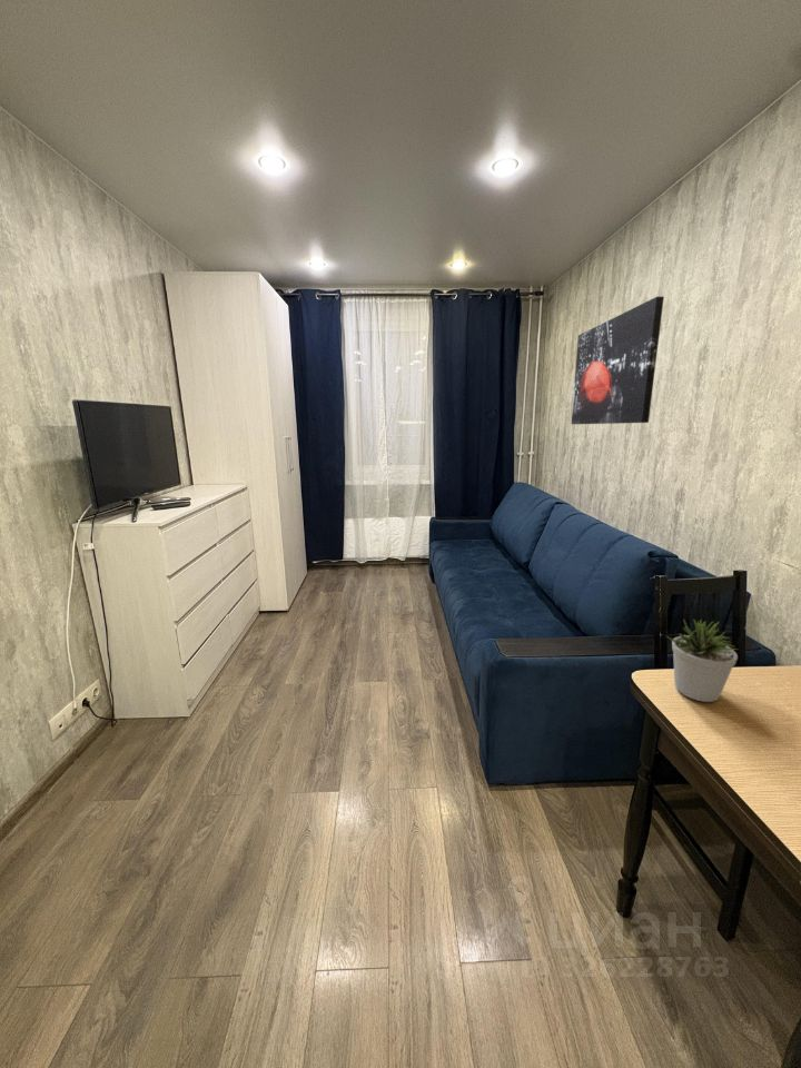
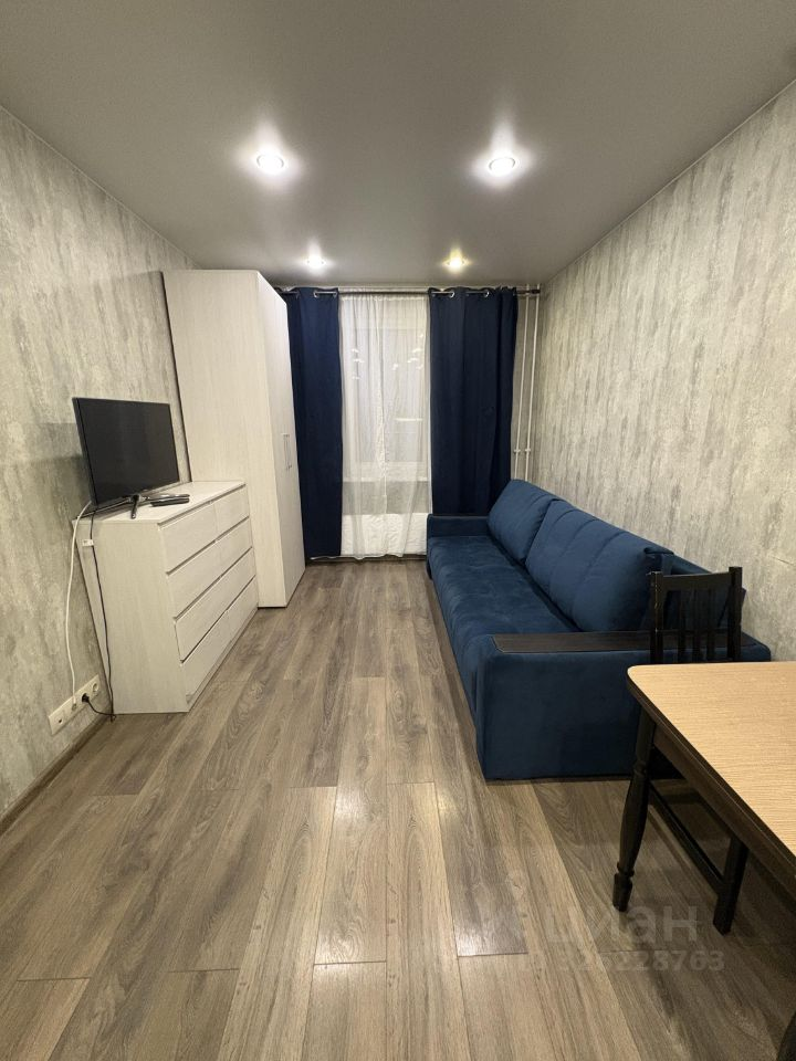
- potted plant [665,619,740,703]
- wall art [570,296,665,425]
